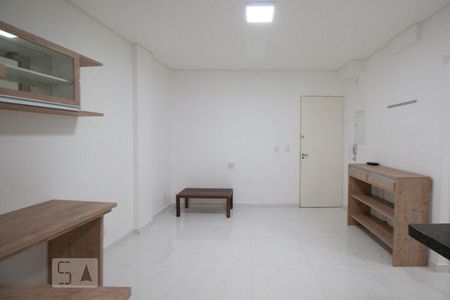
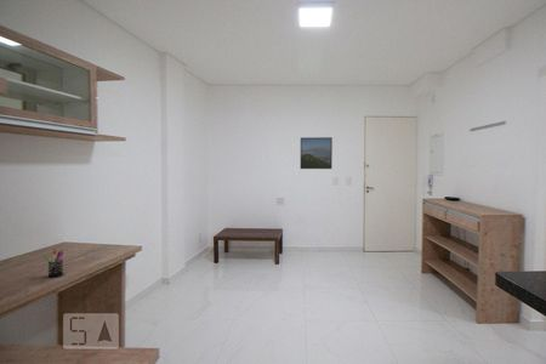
+ pen holder [42,249,64,278]
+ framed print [300,136,334,170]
